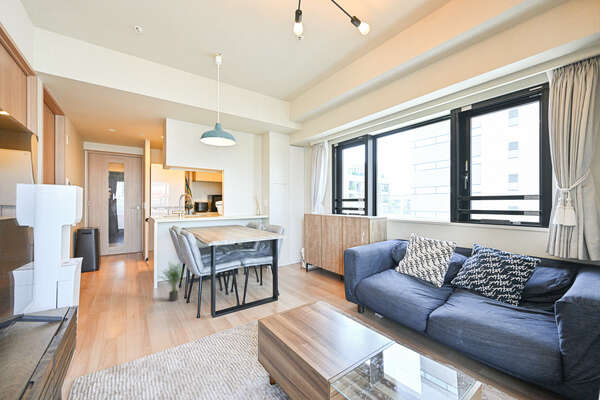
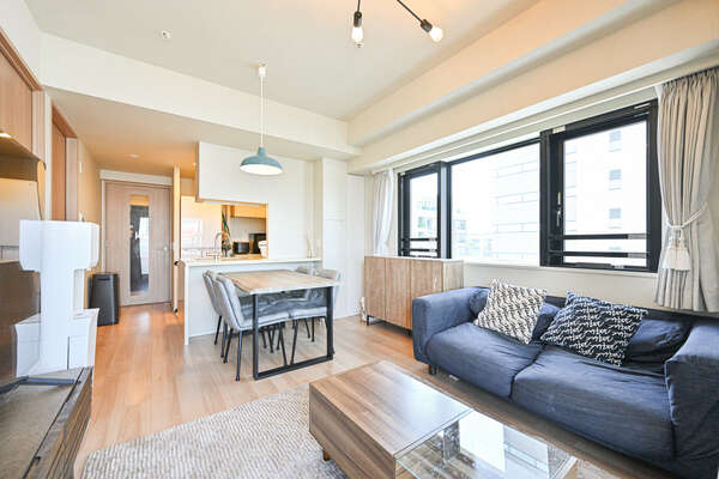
- potted plant [158,260,185,302]
